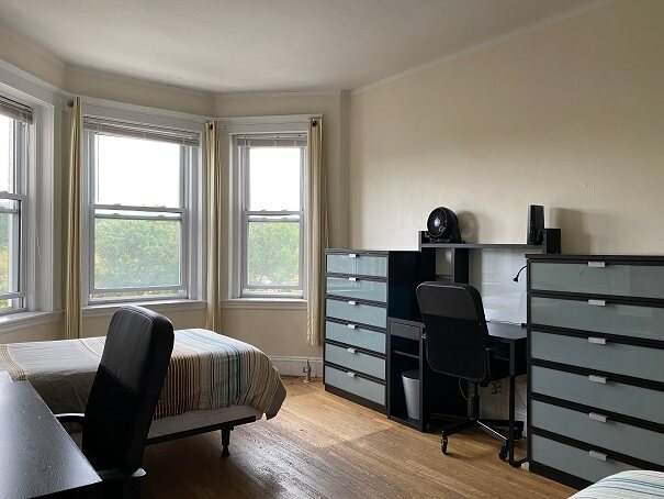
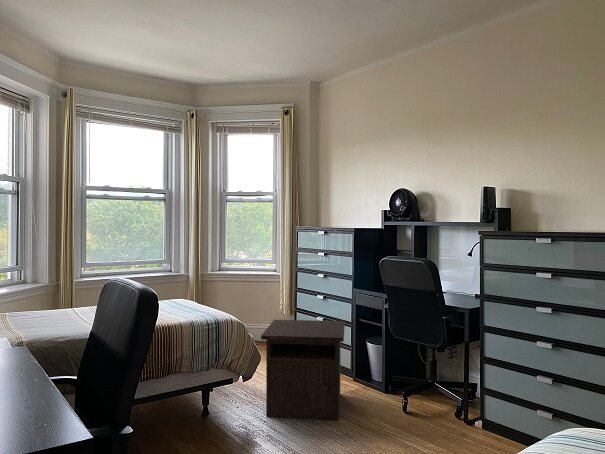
+ nightstand [260,319,346,421]
